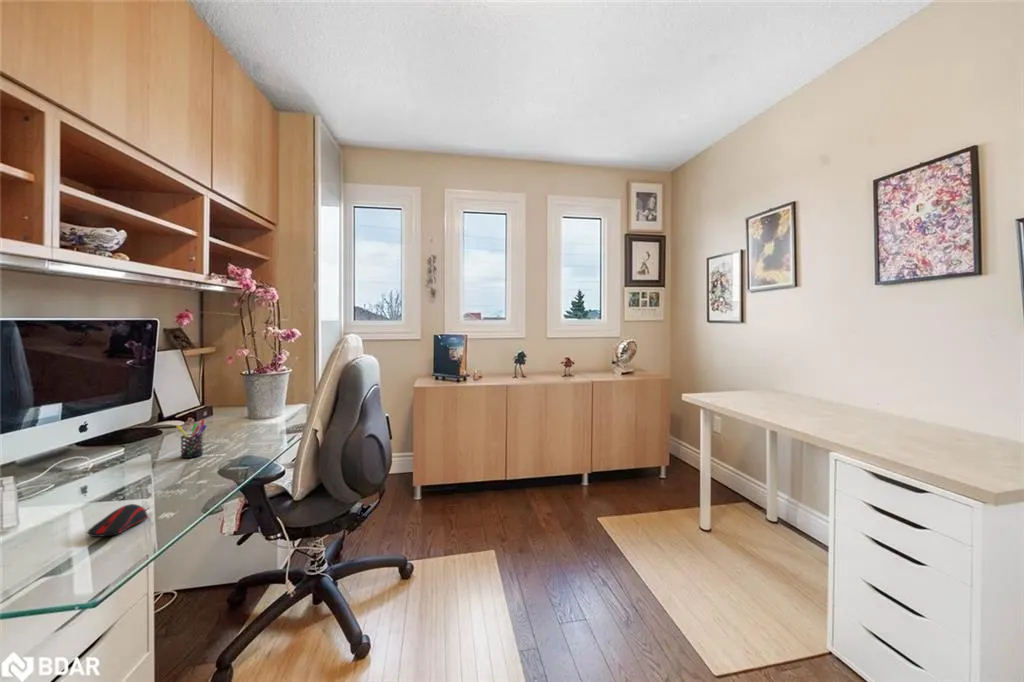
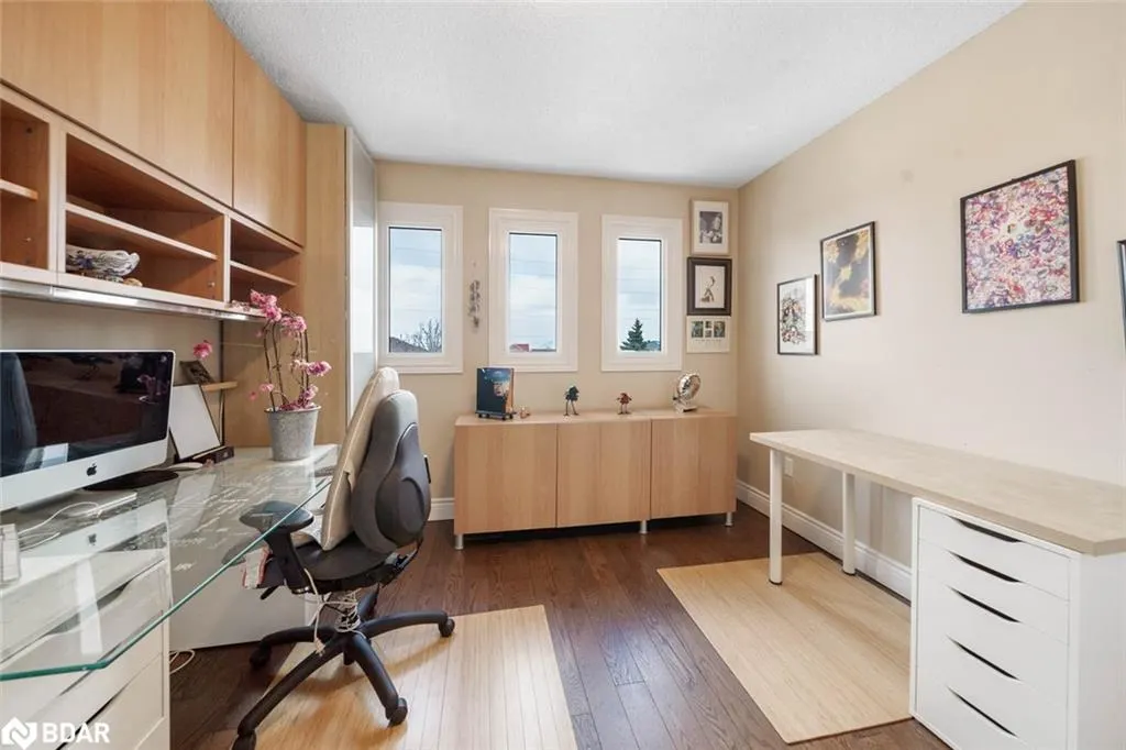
- pen holder [176,419,208,459]
- computer mouse [86,503,149,538]
